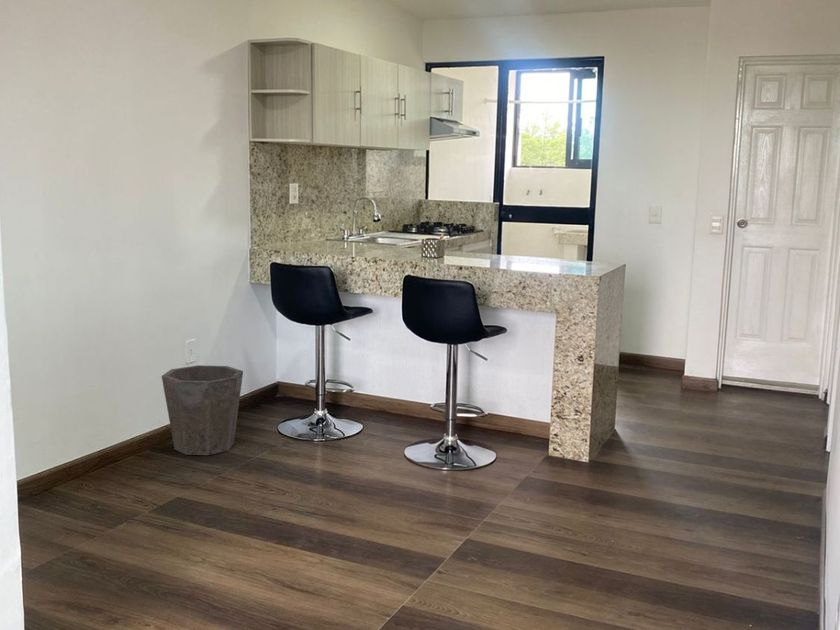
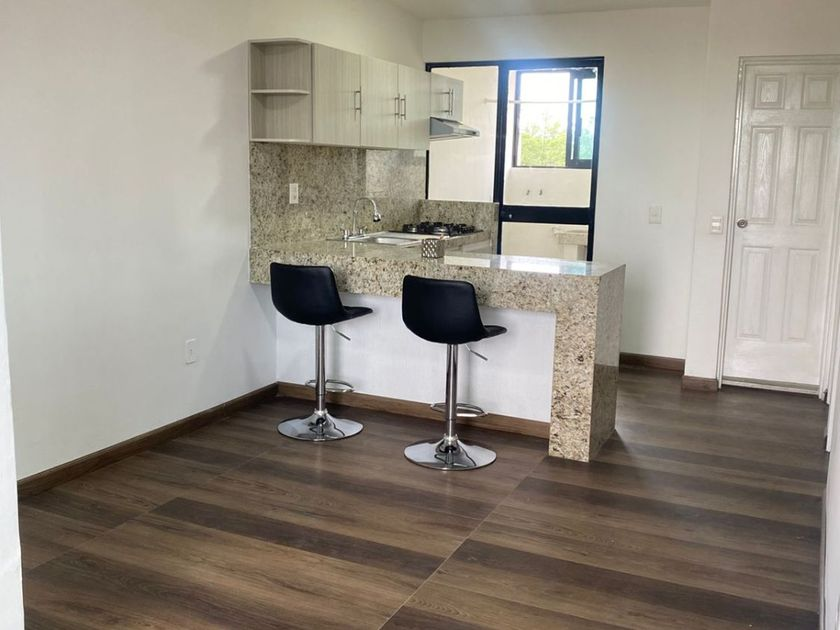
- waste bin [161,364,244,456]
